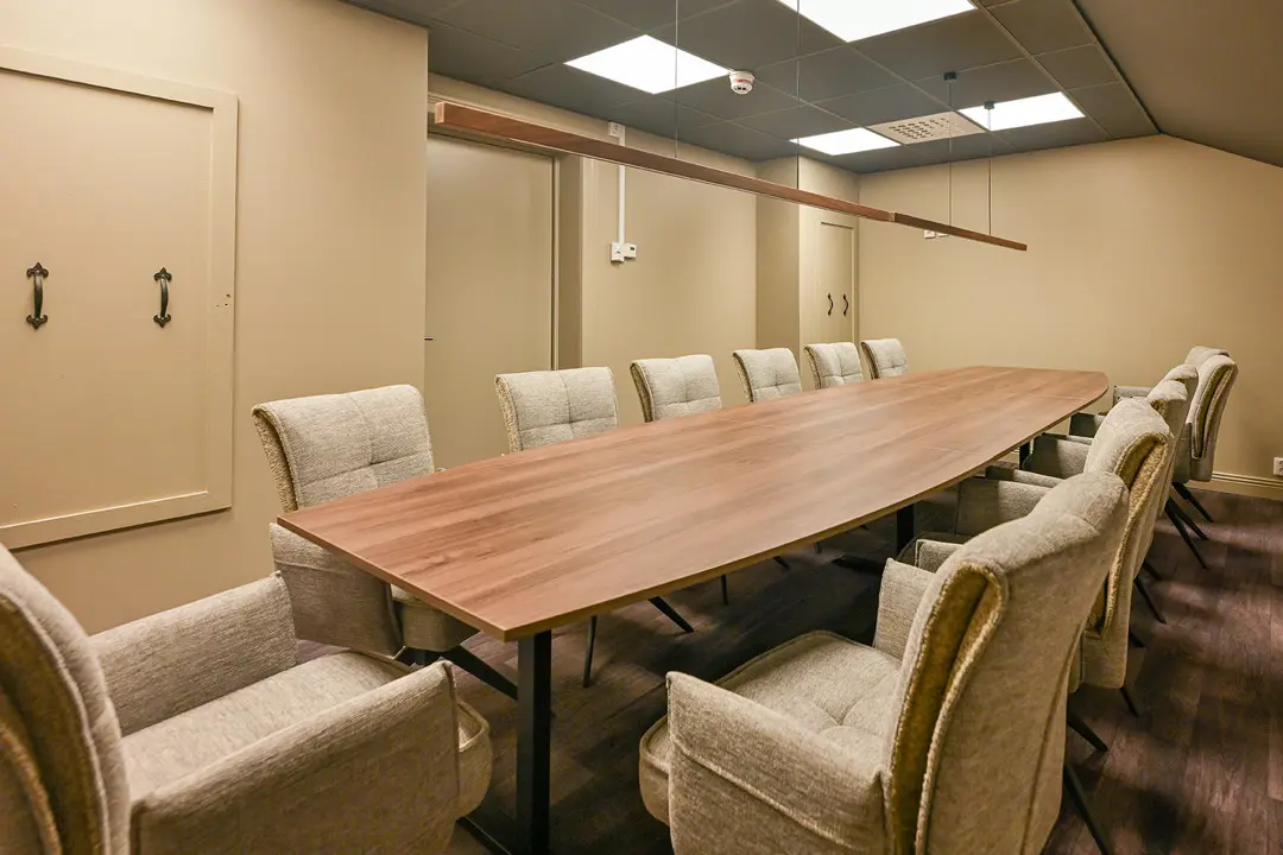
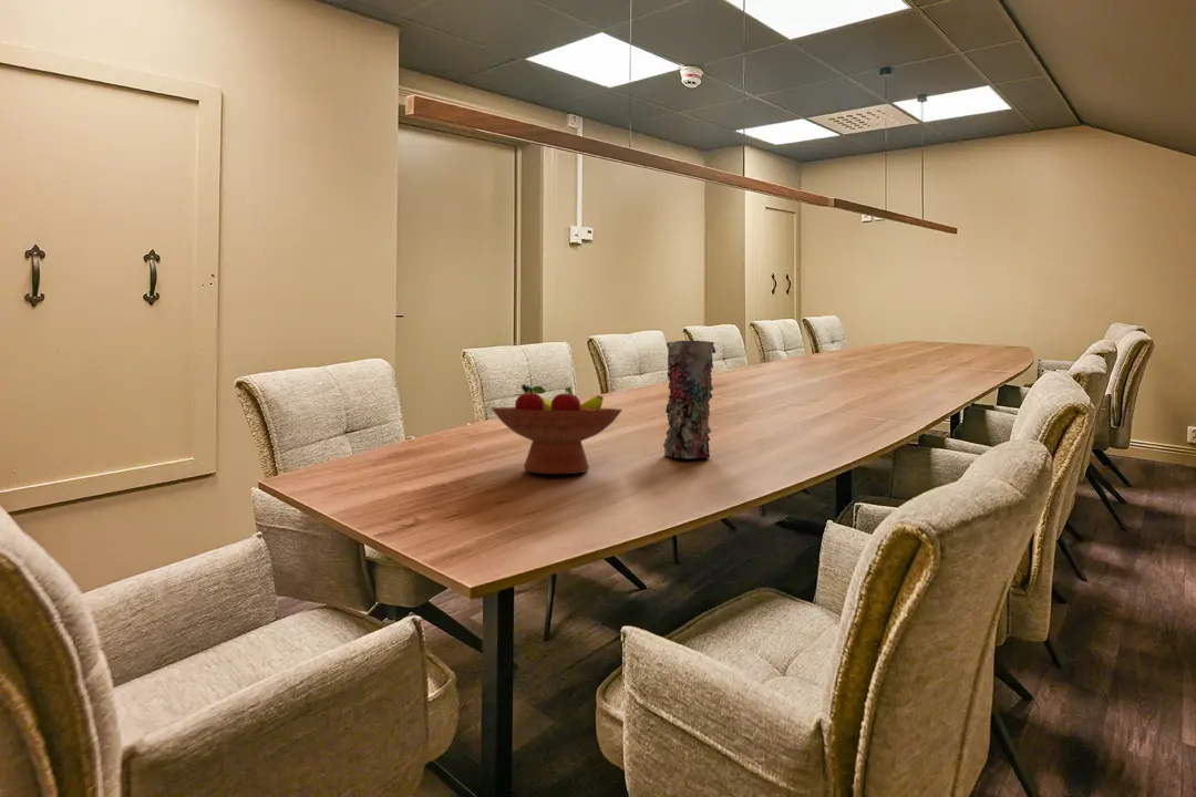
+ vase [662,340,716,459]
+ fruit bowl [491,383,623,475]
